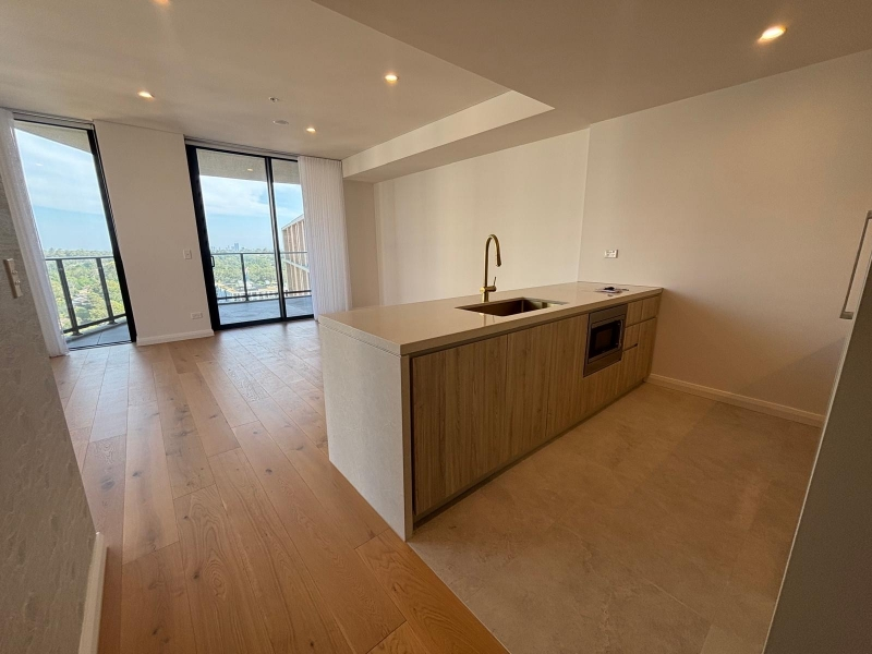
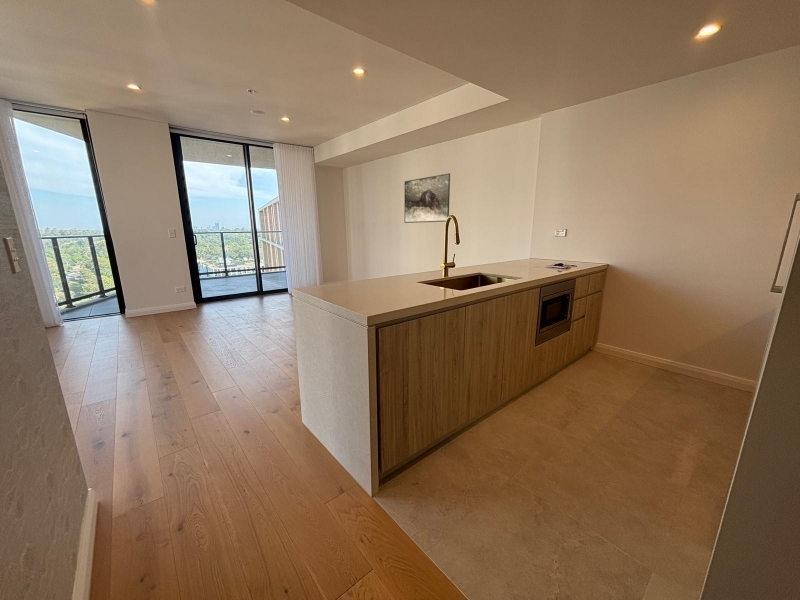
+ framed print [404,173,451,224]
